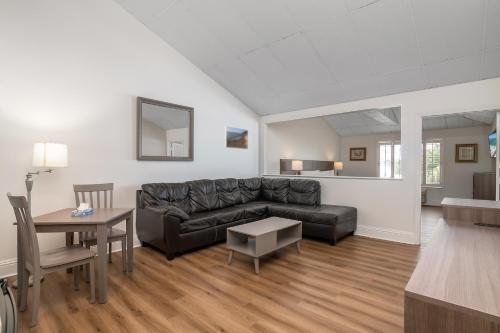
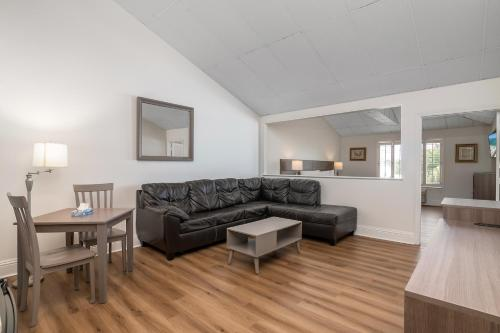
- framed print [224,125,249,150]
